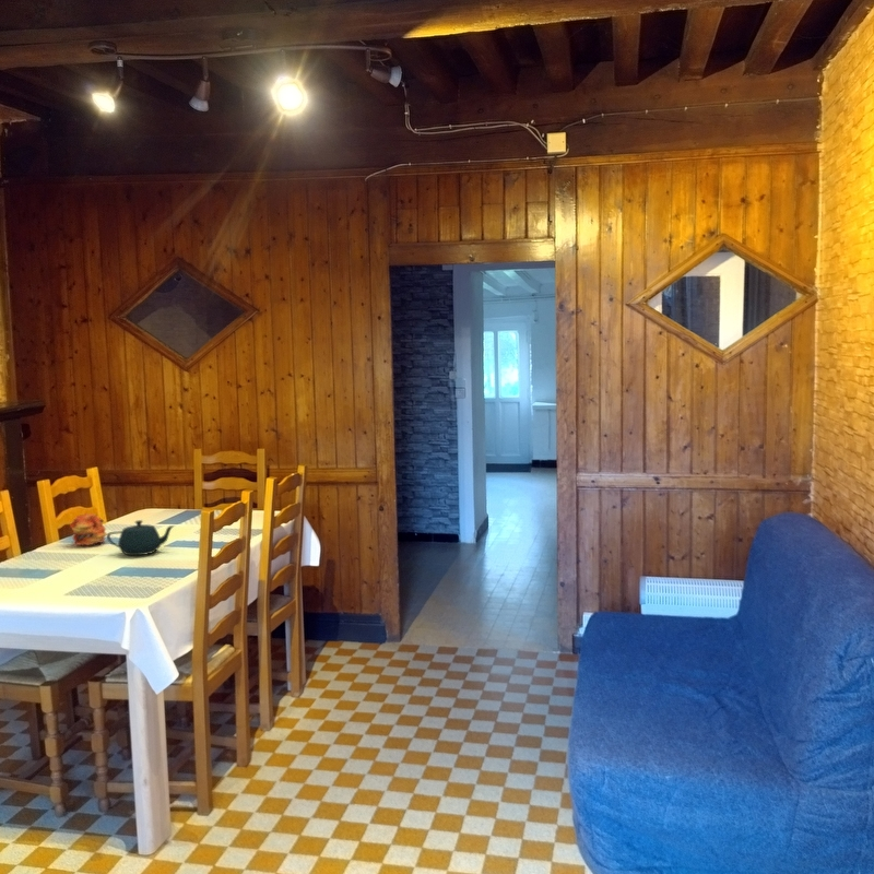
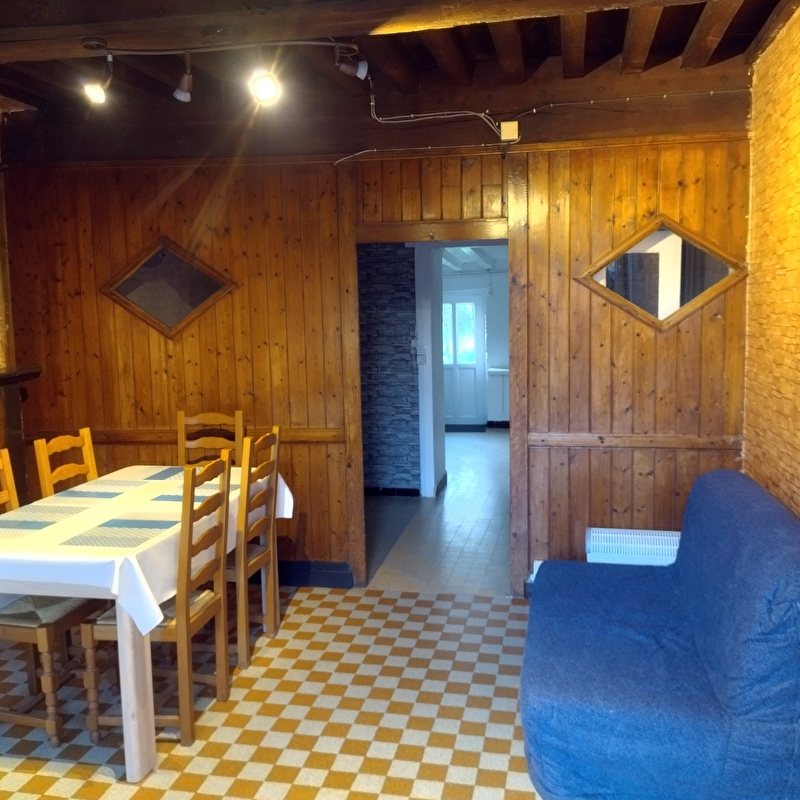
- flower [69,512,108,546]
- teapot [106,519,176,556]
